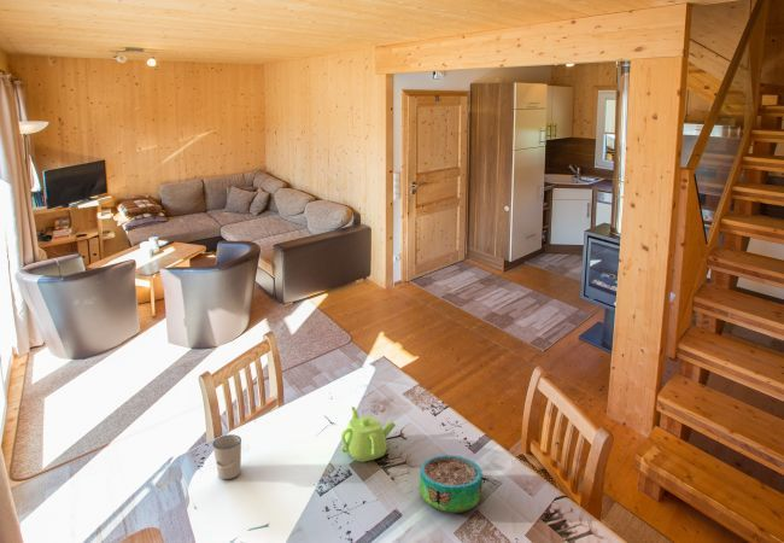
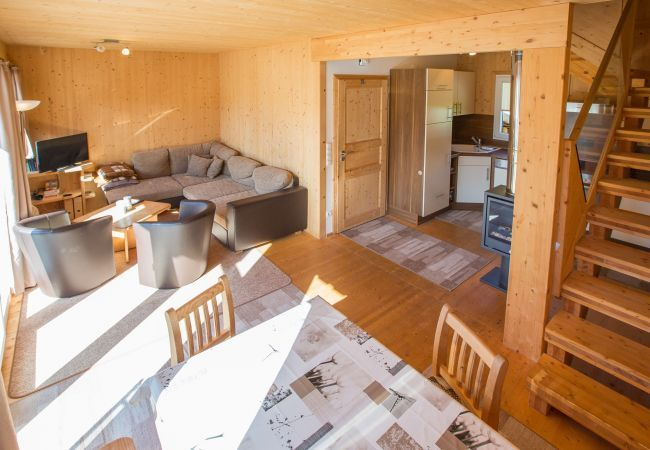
- decorative bowl [419,454,484,514]
- teapot [340,405,397,463]
- cup [211,433,242,480]
